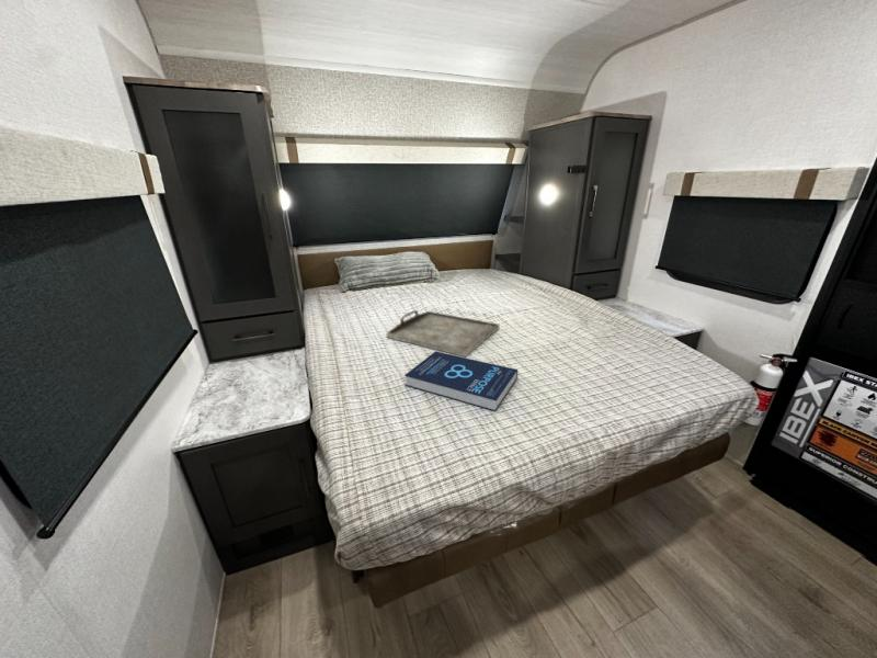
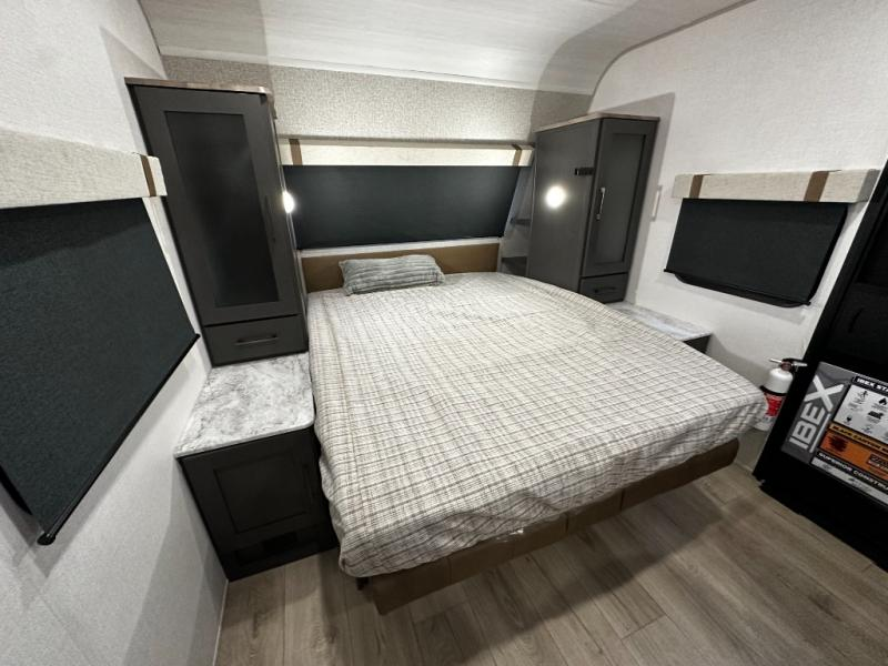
- serving tray [385,309,501,358]
- book [403,350,519,412]
